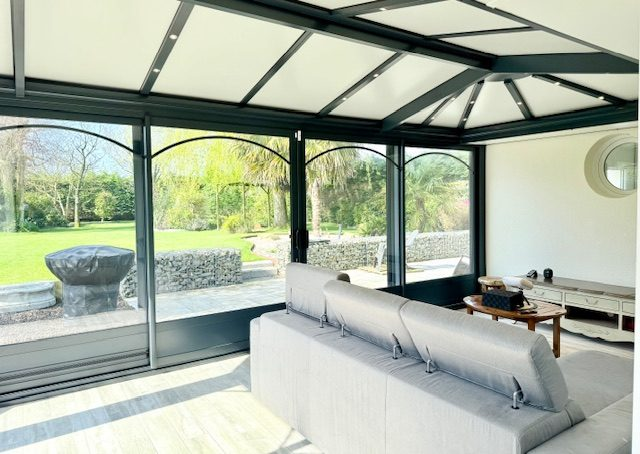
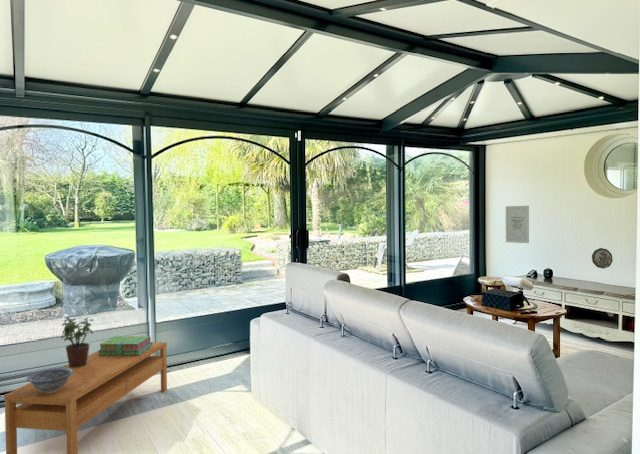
+ decorative bowl [26,367,74,393]
+ stack of books [97,335,153,356]
+ decorative plate [591,247,614,270]
+ potted plant [60,314,94,368]
+ coffee table [3,341,168,454]
+ wall art [505,205,530,244]
